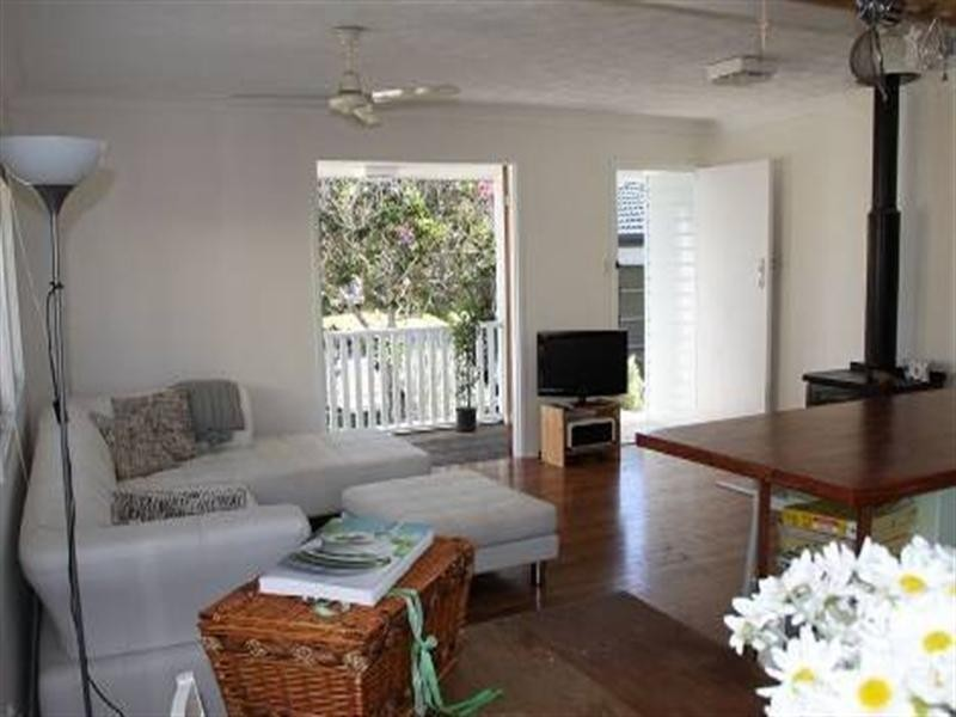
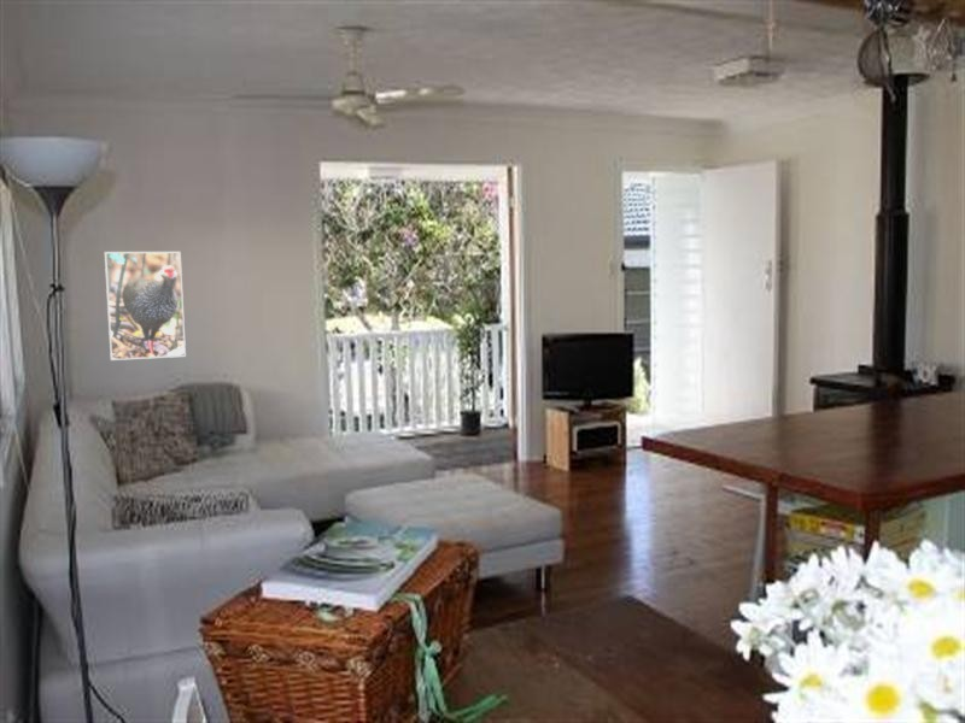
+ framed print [104,251,187,362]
